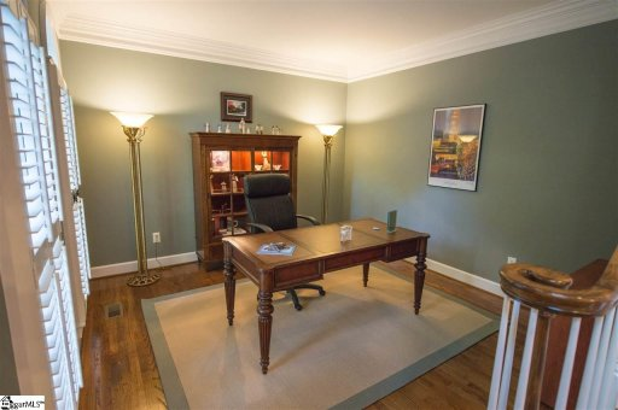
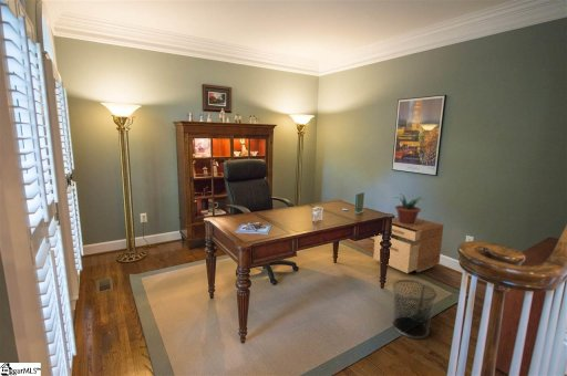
+ filing cabinet [372,217,444,274]
+ potted plant [393,194,425,224]
+ waste bin [392,279,437,340]
